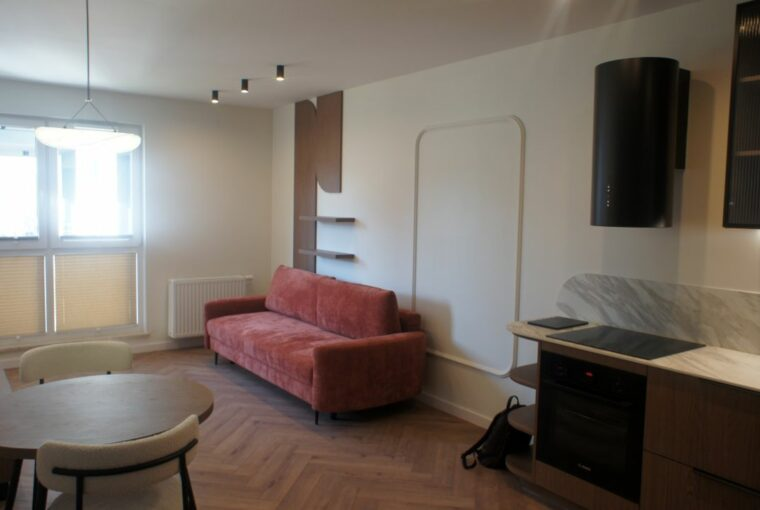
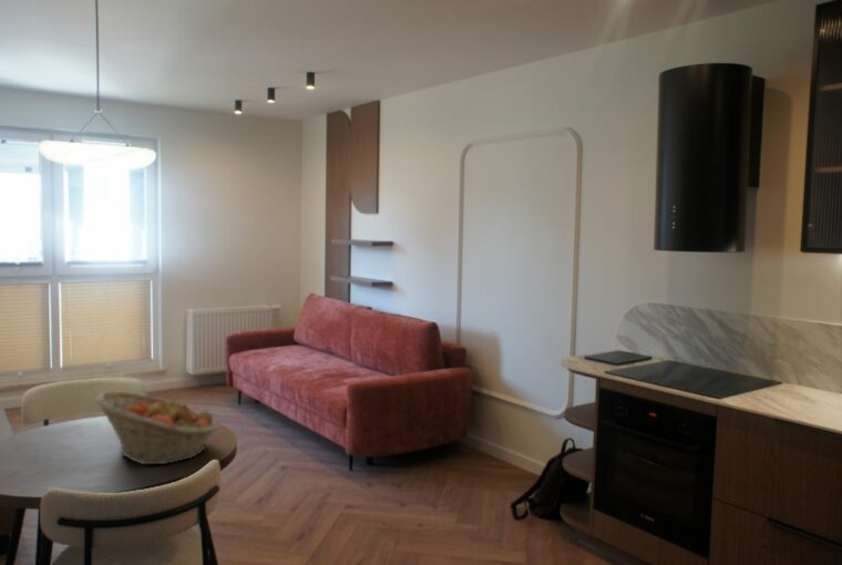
+ fruit basket [94,391,219,465]
